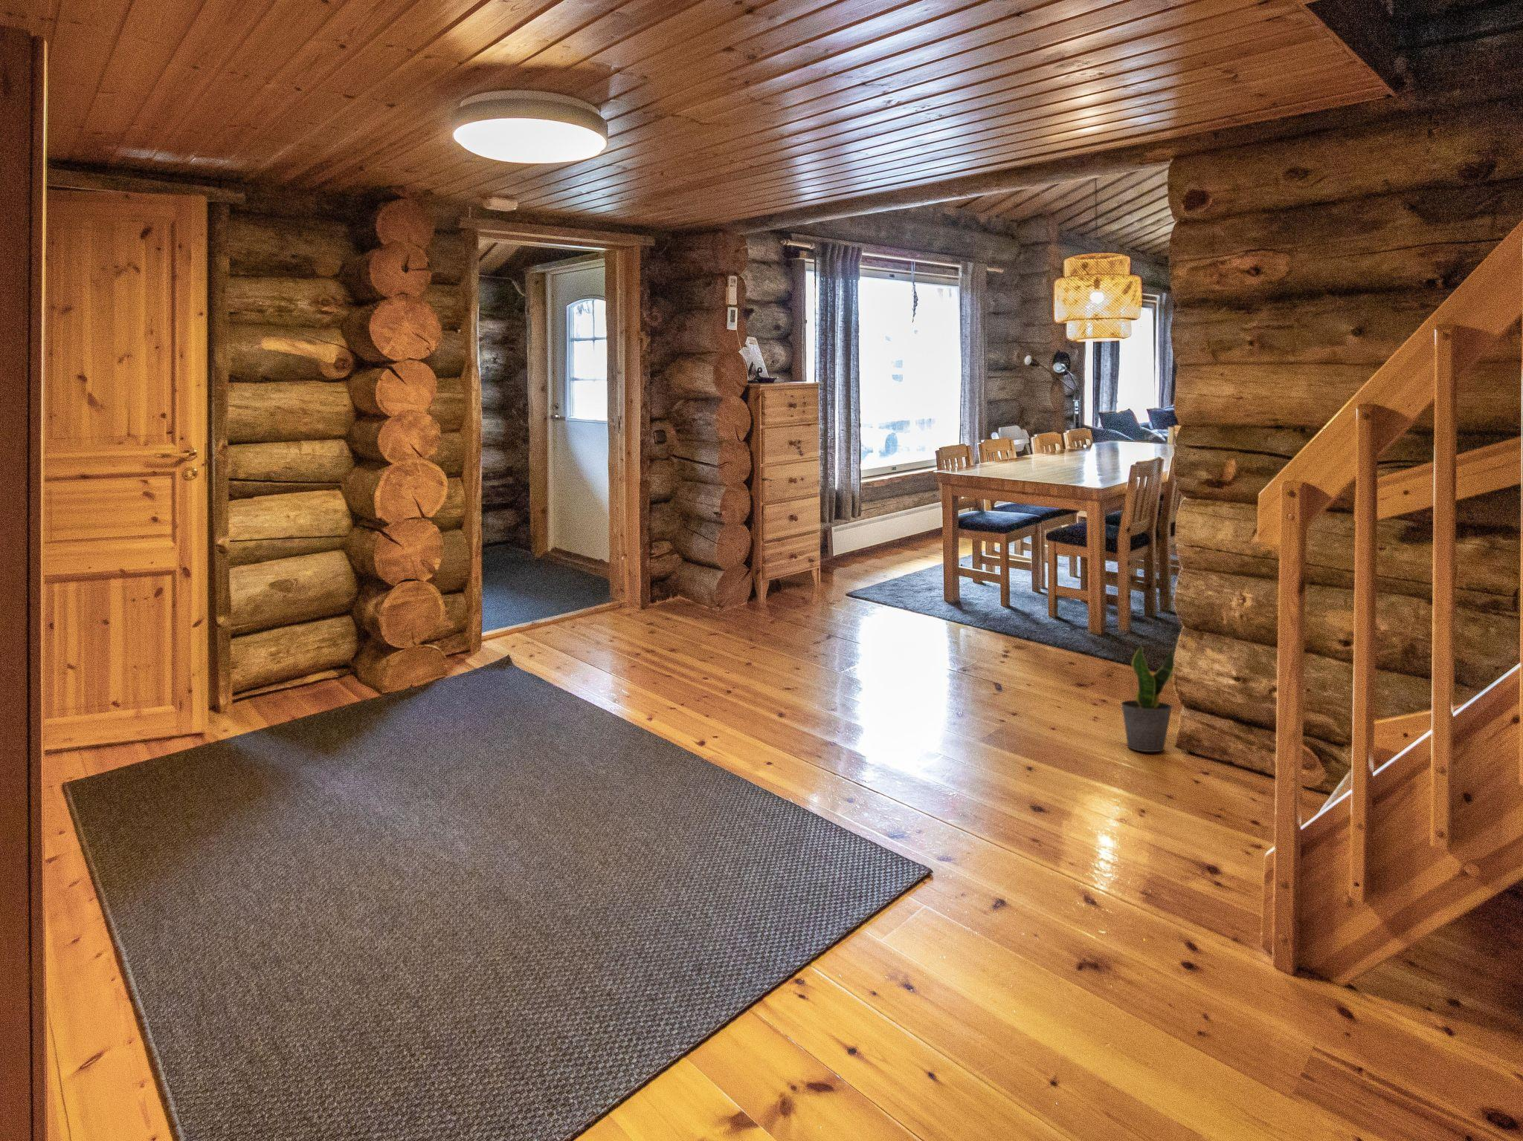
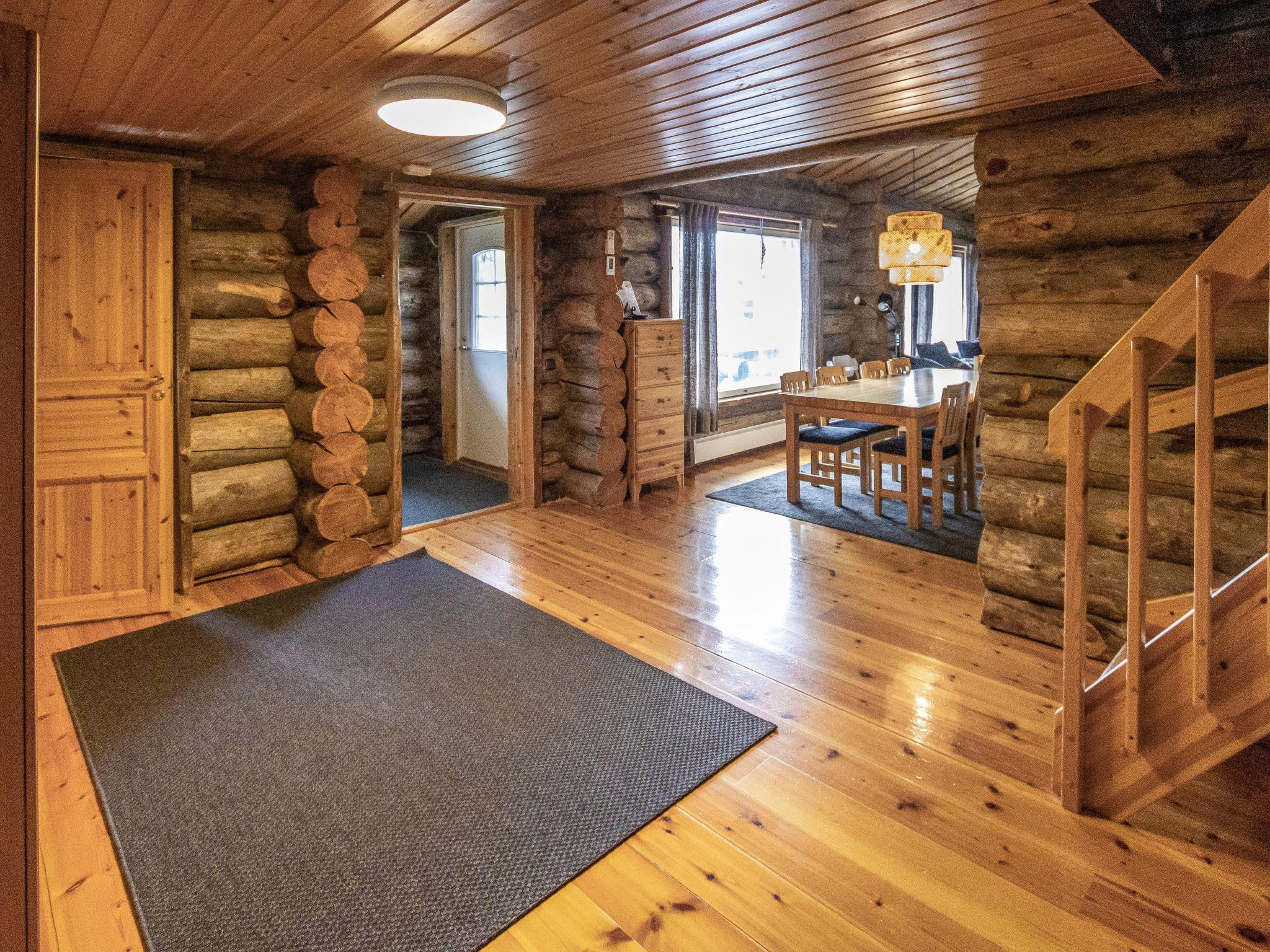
- potted plant [1120,644,1175,753]
